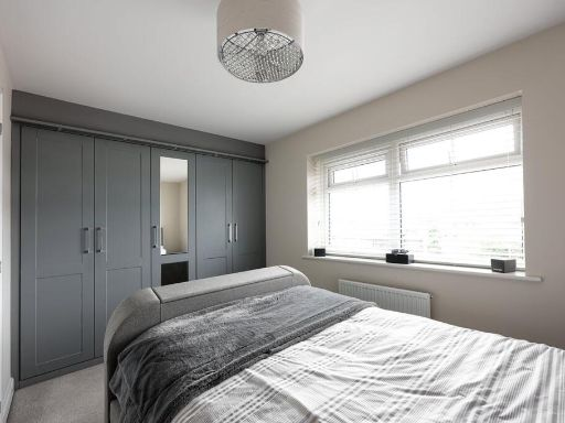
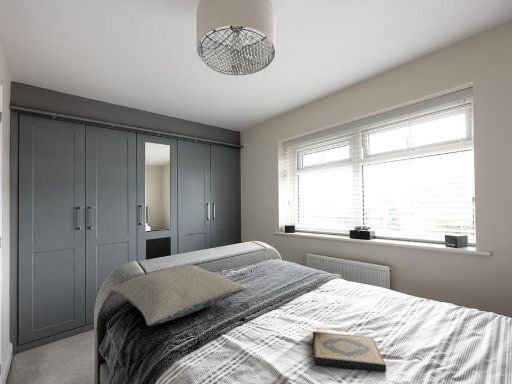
+ pillow [108,264,247,327]
+ hardback book [312,331,387,373]
